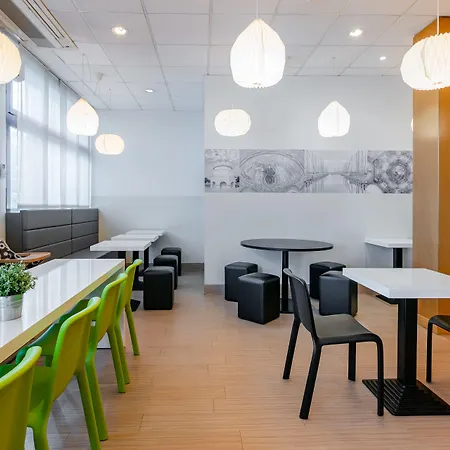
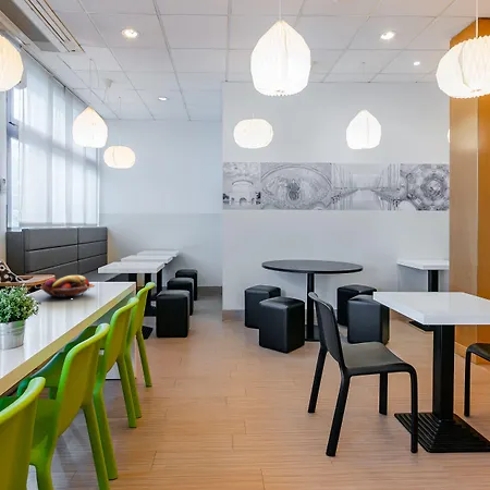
+ fruit basket [39,274,96,298]
